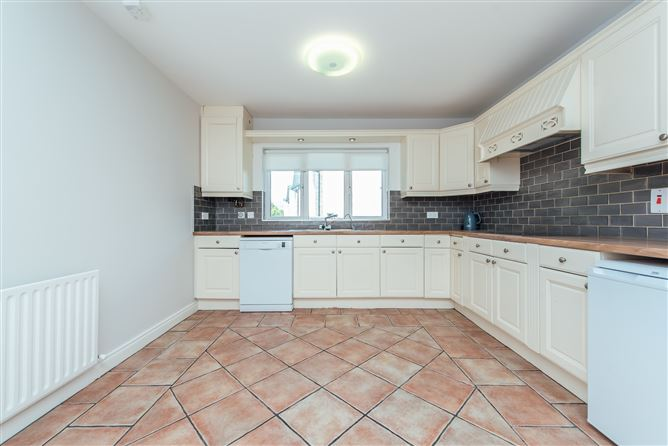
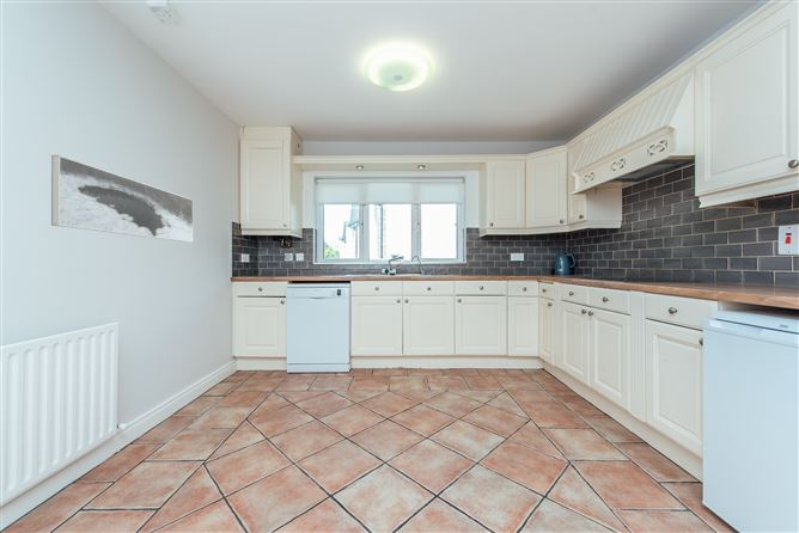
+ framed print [50,154,194,243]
